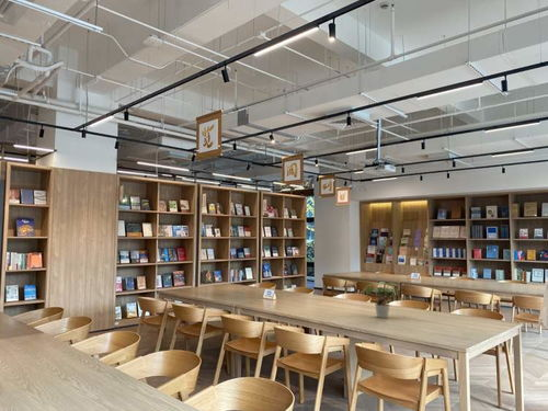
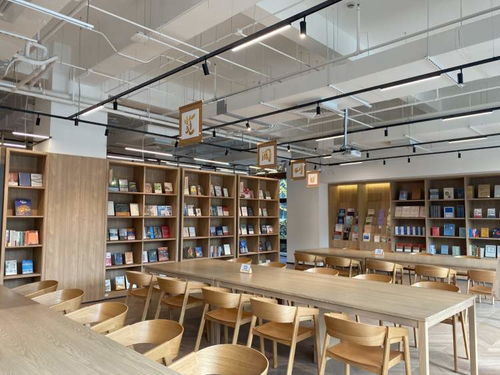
- potted plant [362,281,400,319]
